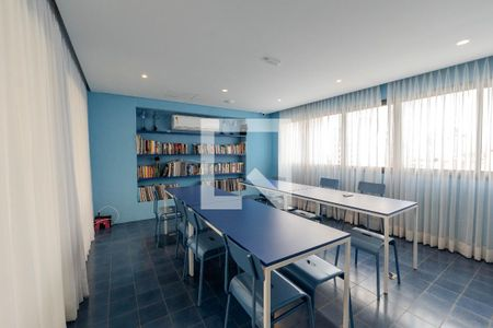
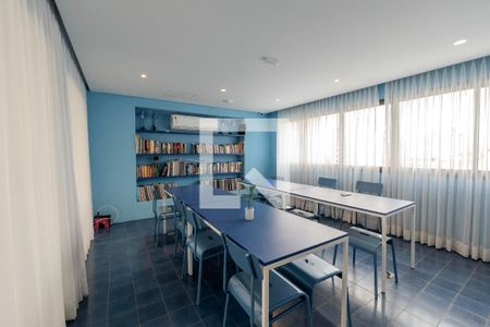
+ potted plant [240,181,259,221]
